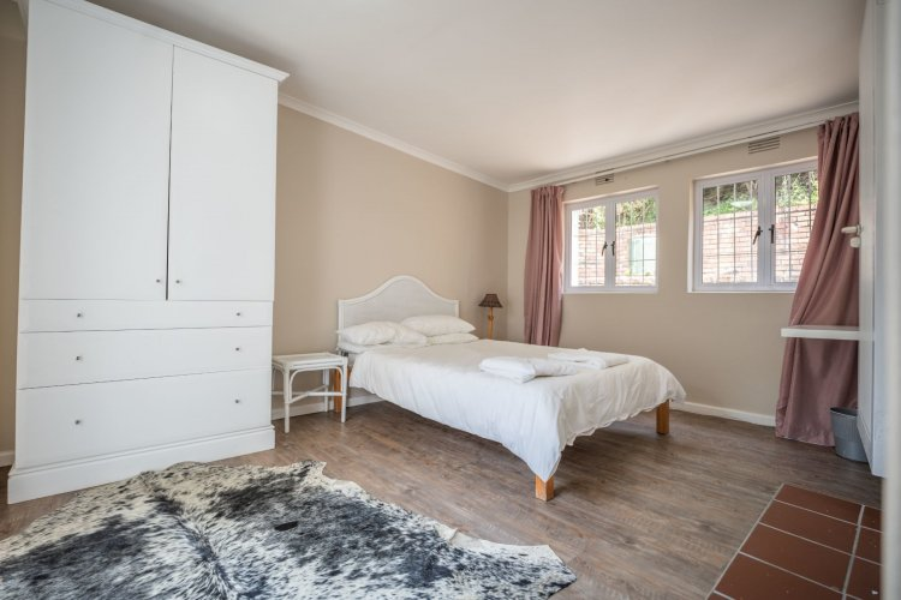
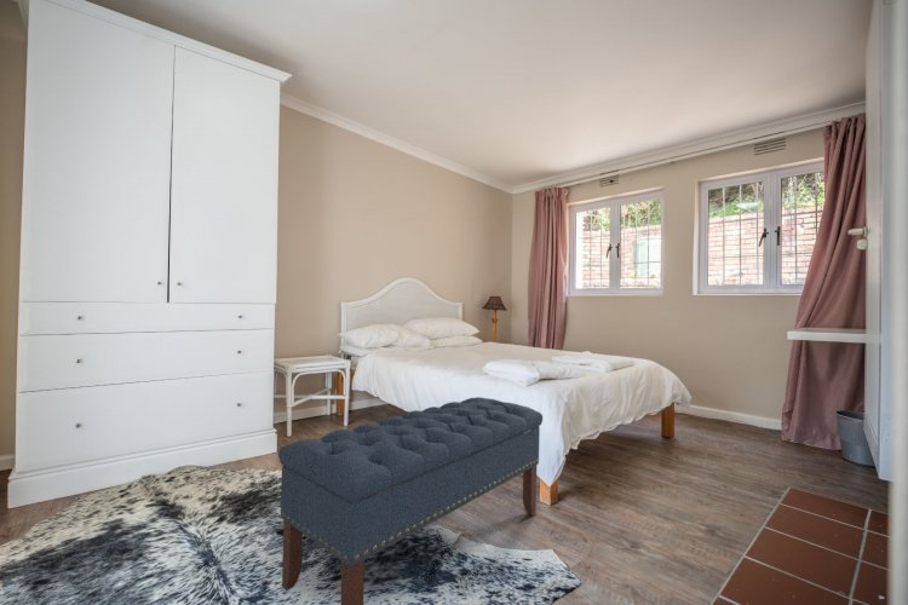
+ bench [277,396,544,605]
